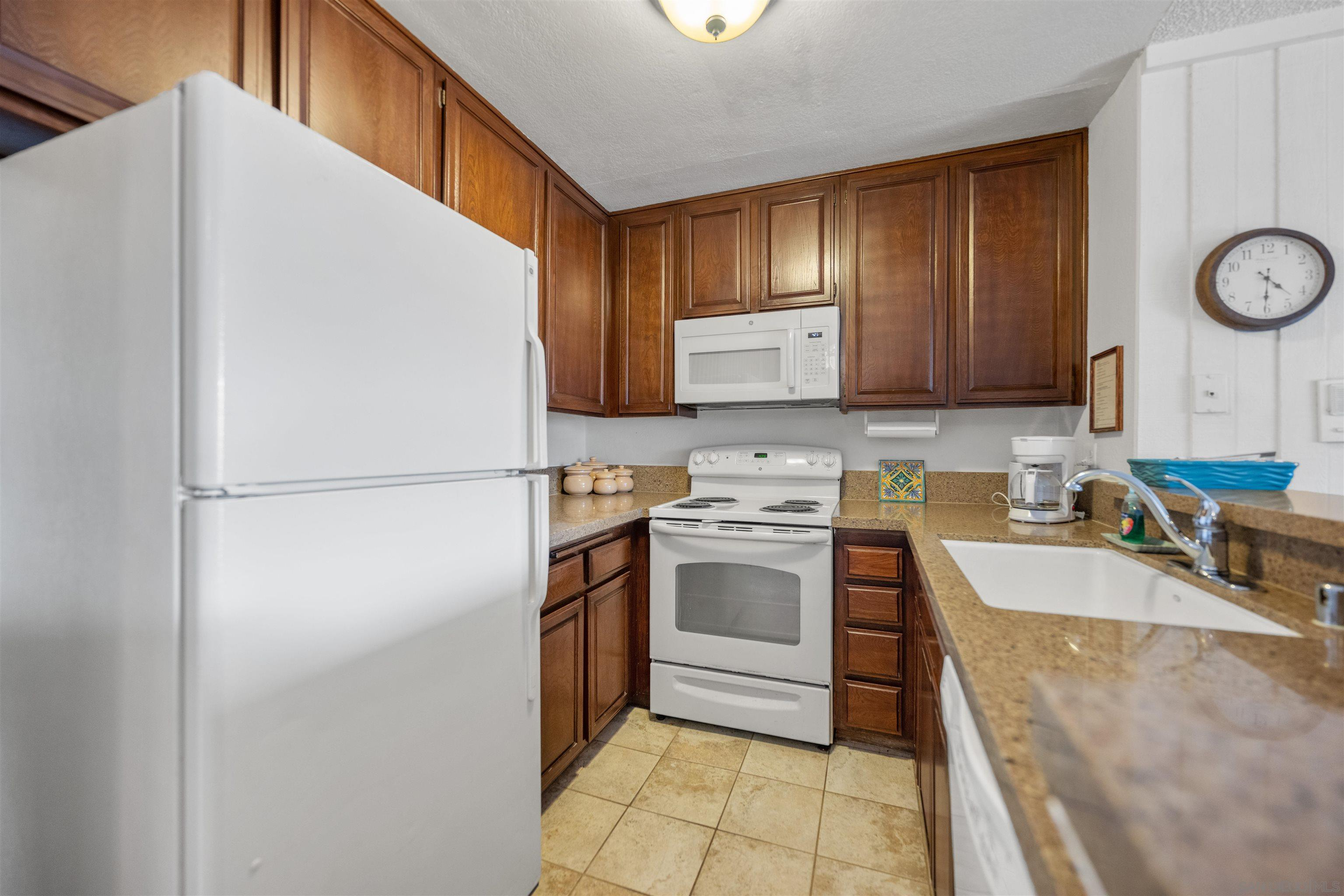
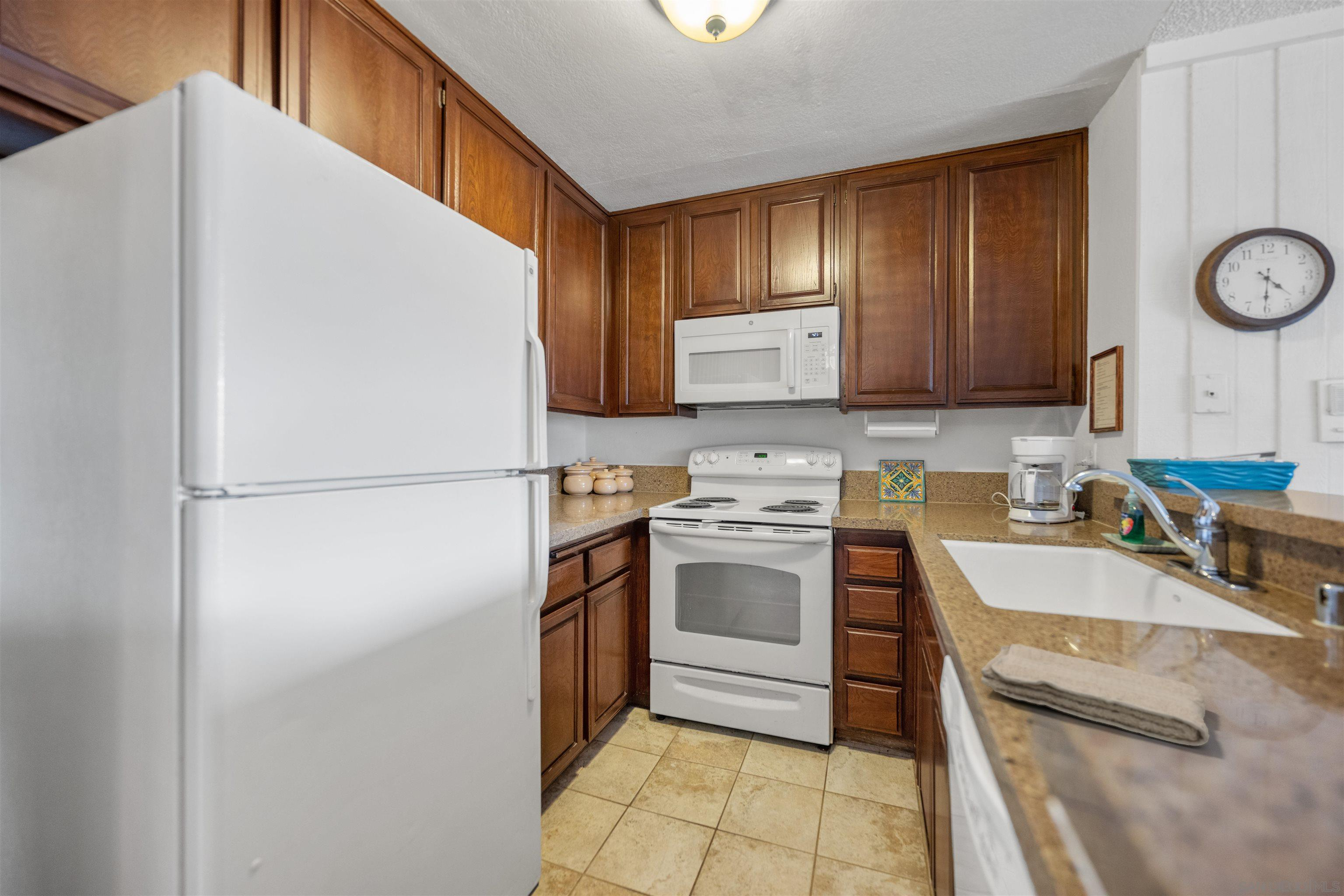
+ washcloth [980,644,1210,746]
